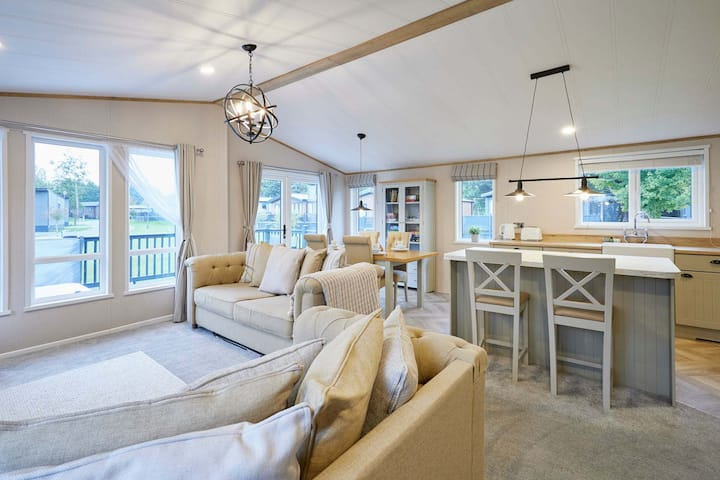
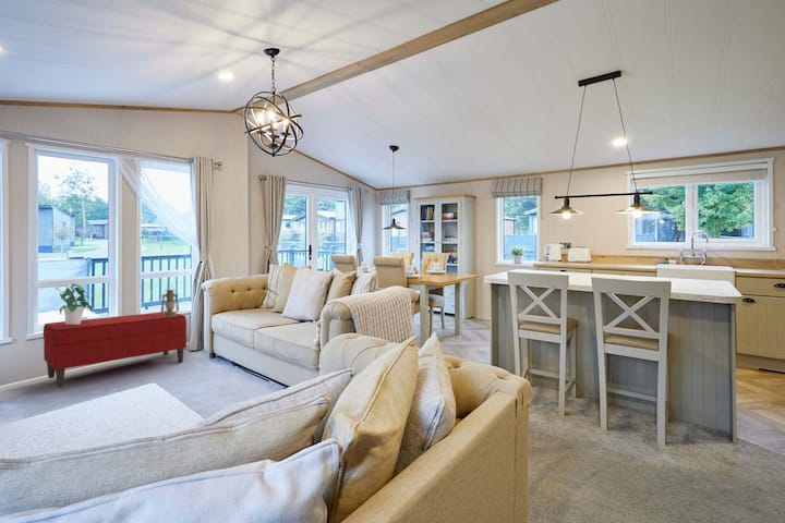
+ potted plant [53,283,93,325]
+ bench [43,312,188,389]
+ lantern [160,284,180,317]
